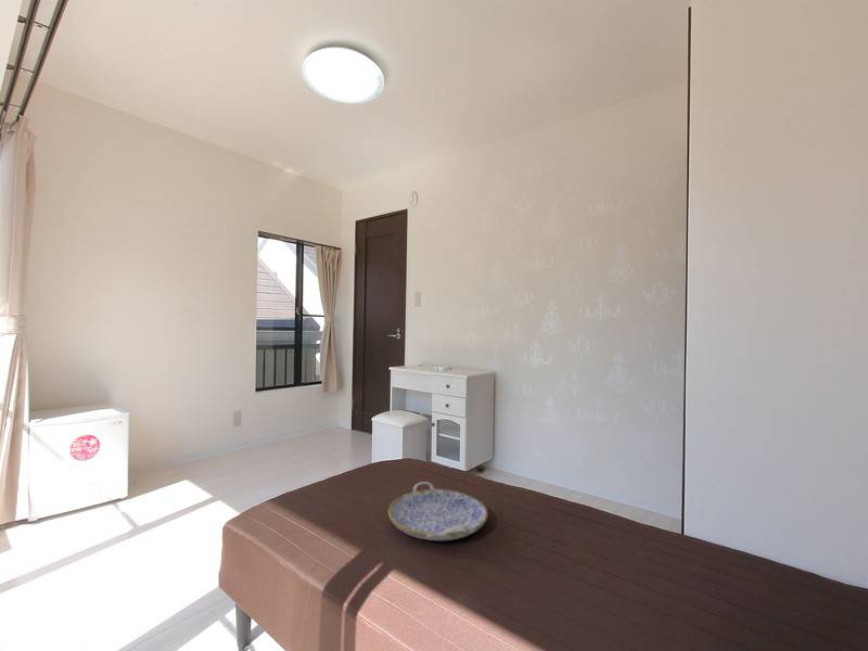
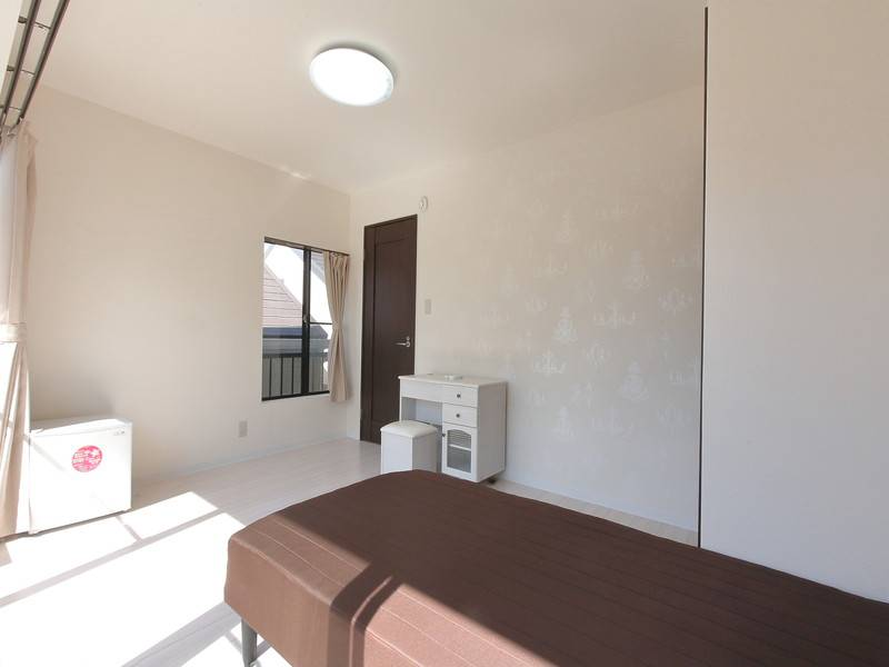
- serving tray [387,481,489,542]
